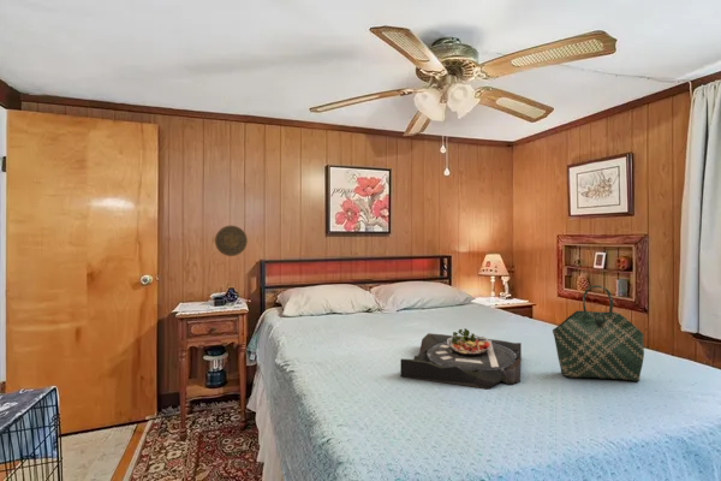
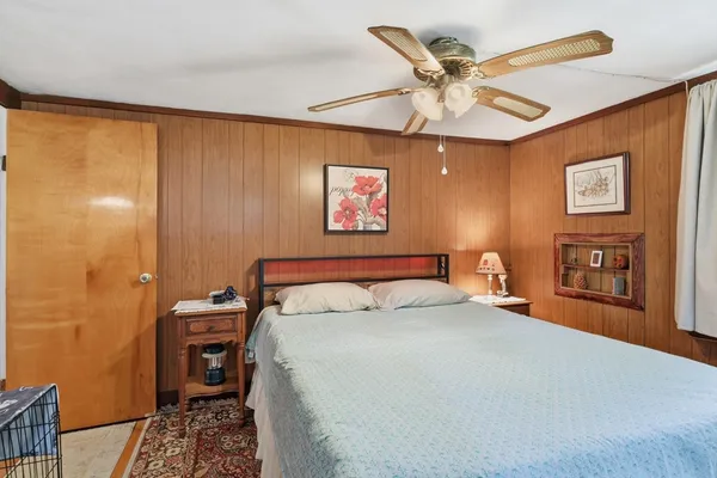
- decorative plate [214,225,249,257]
- tote bag [552,284,645,382]
- serving tray [399,327,523,390]
